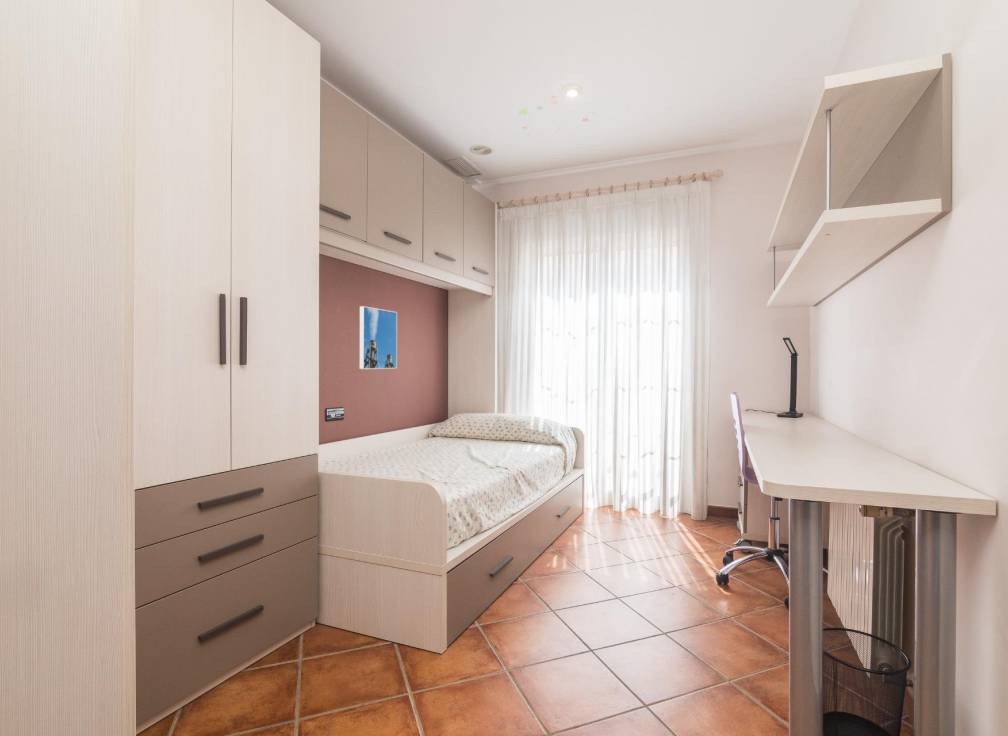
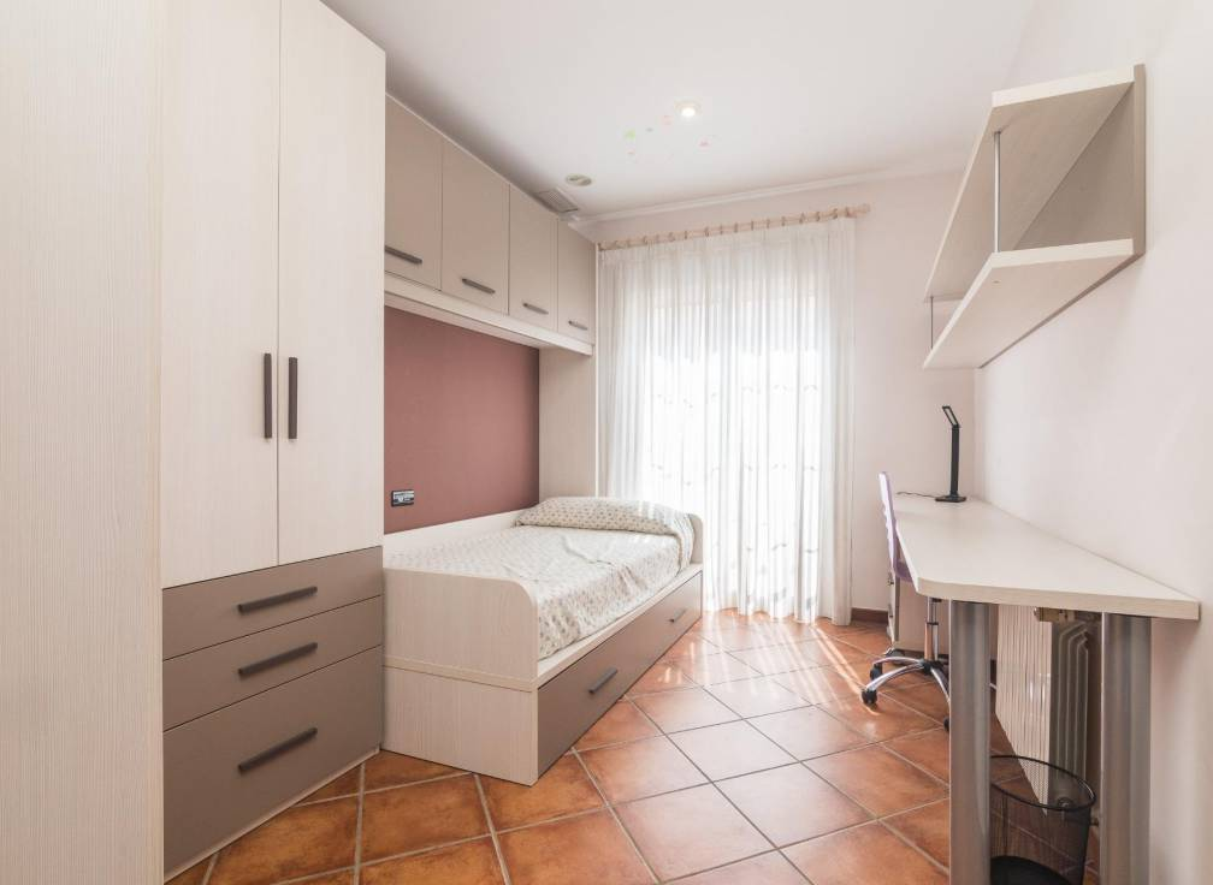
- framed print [358,305,398,370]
